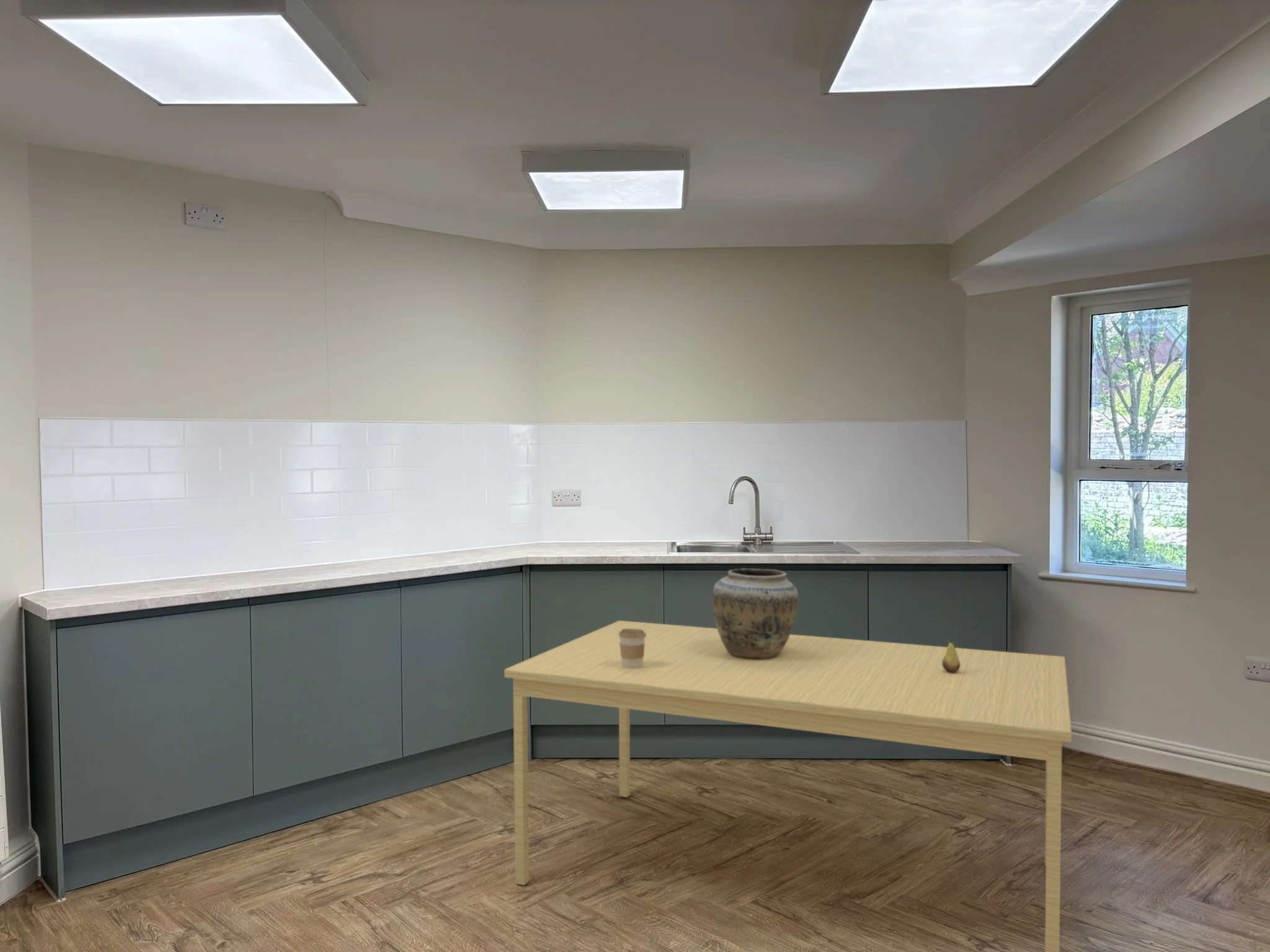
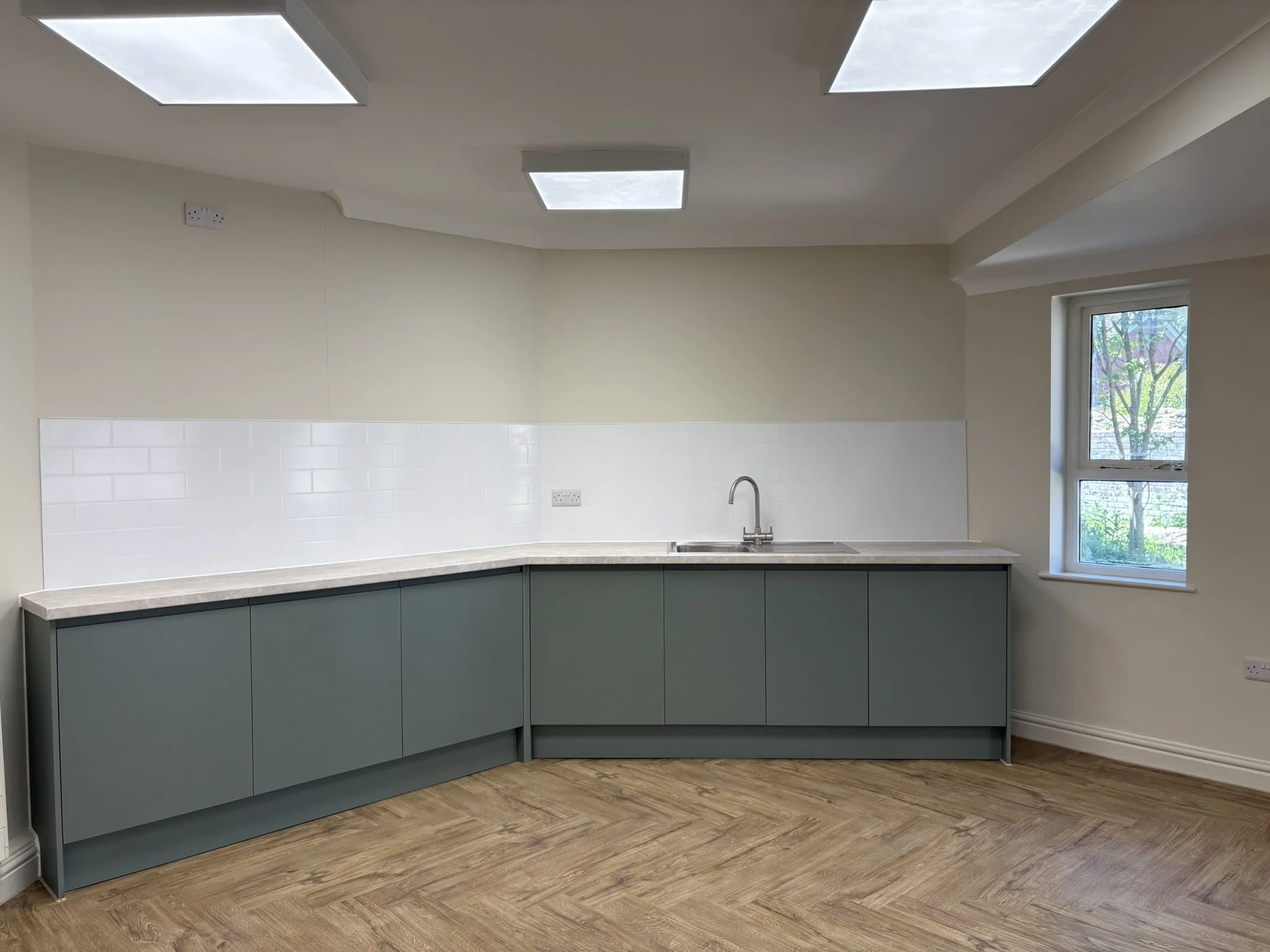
- fruit [943,635,961,672]
- dining table [504,620,1072,952]
- vase [711,568,799,659]
- coffee cup [619,629,646,669]
